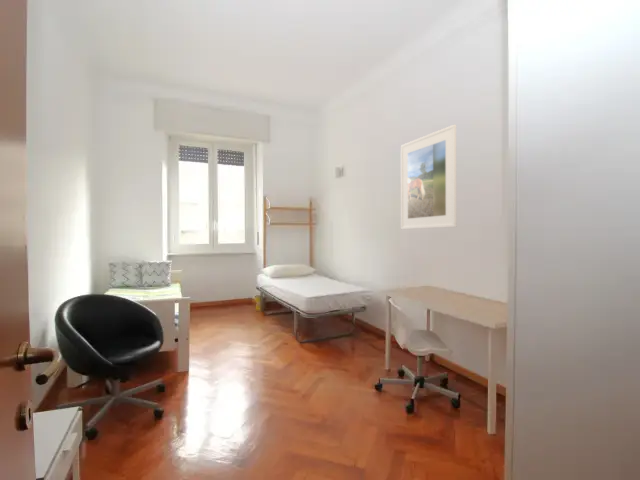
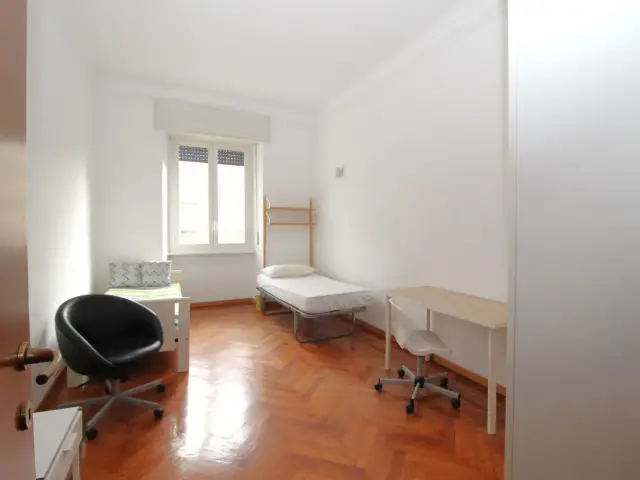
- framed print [400,123,457,230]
